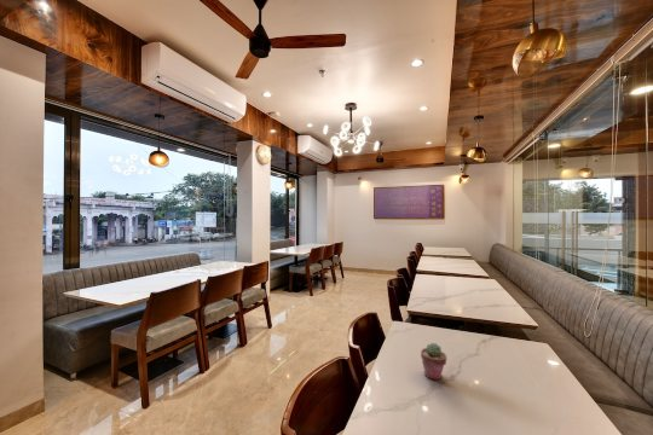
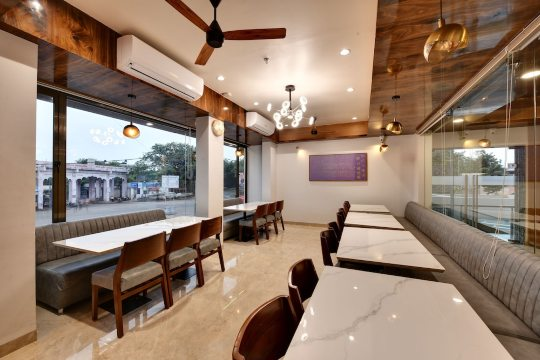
- potted succulent [420,342,447,381]
